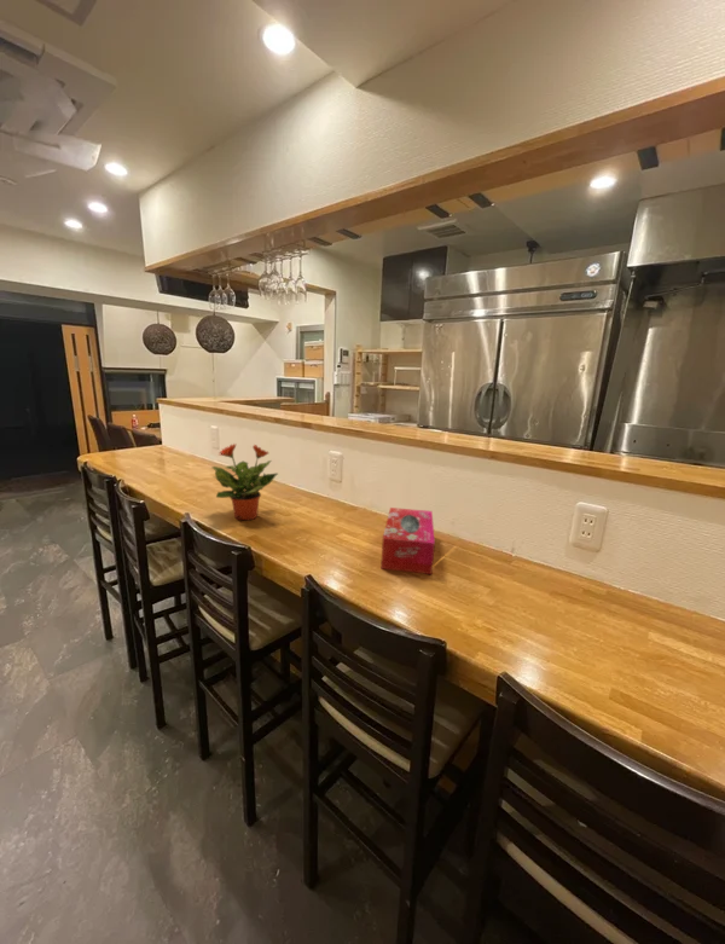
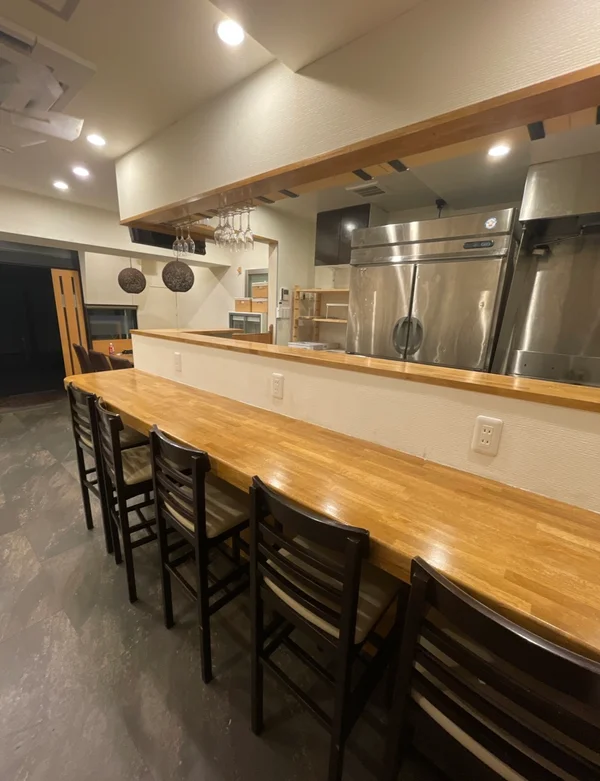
- potted plant [211,442,279,521]
- tissue box [379,506,436,575]
